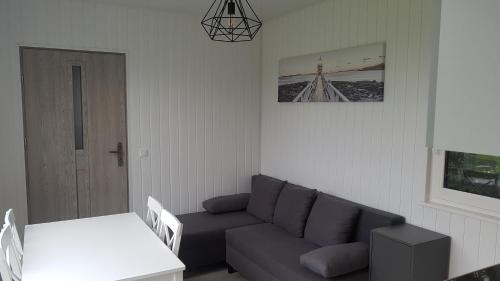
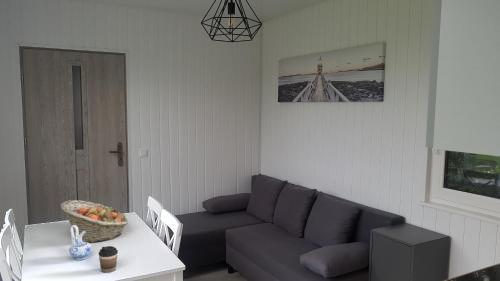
+ coffee cup [98,245,119,274]
+ ceramic pitcher [68,225,92,261]
+ fruit basket [60,199,129,243]
